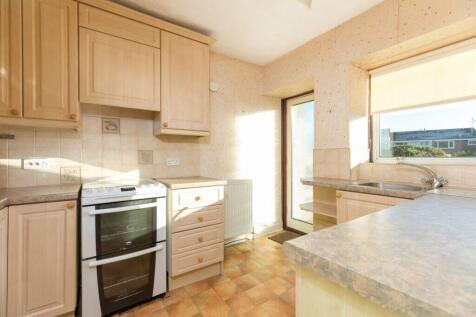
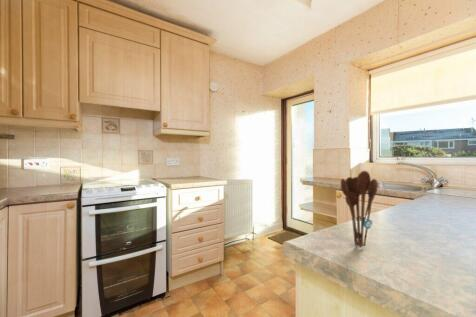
+ utensil holder [340,170,379,248]
